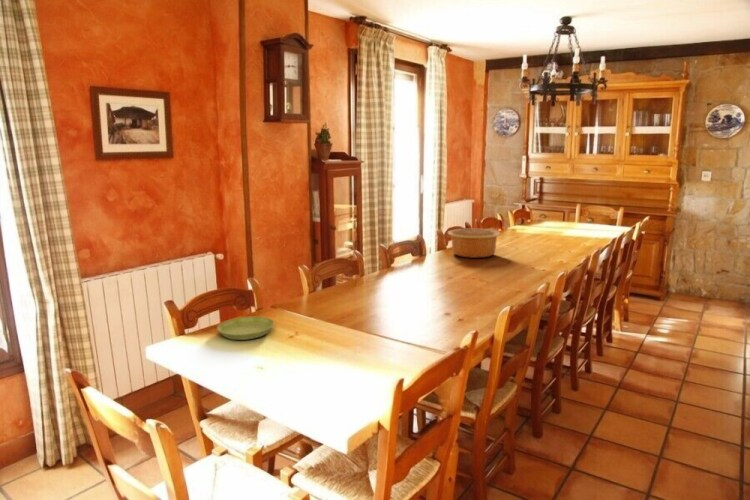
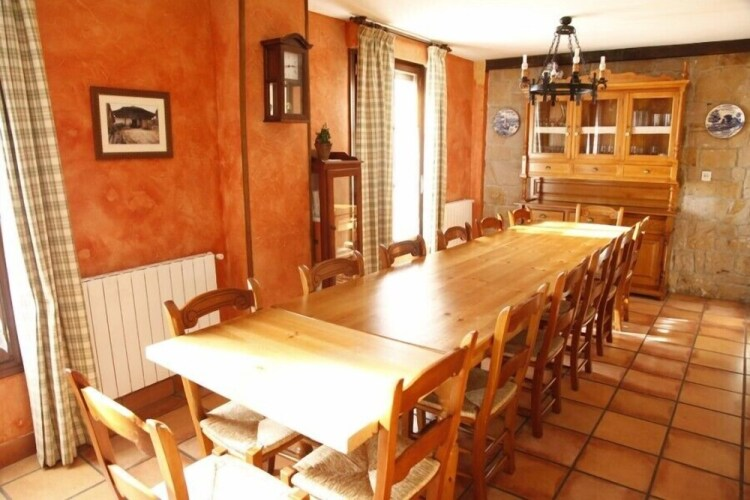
- bowl [447,228,502,259]
- saucer [216,315,275,341]
